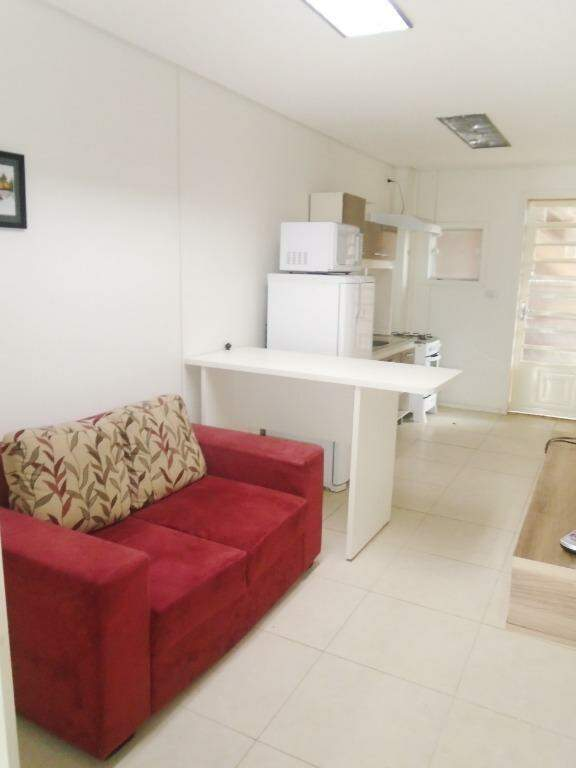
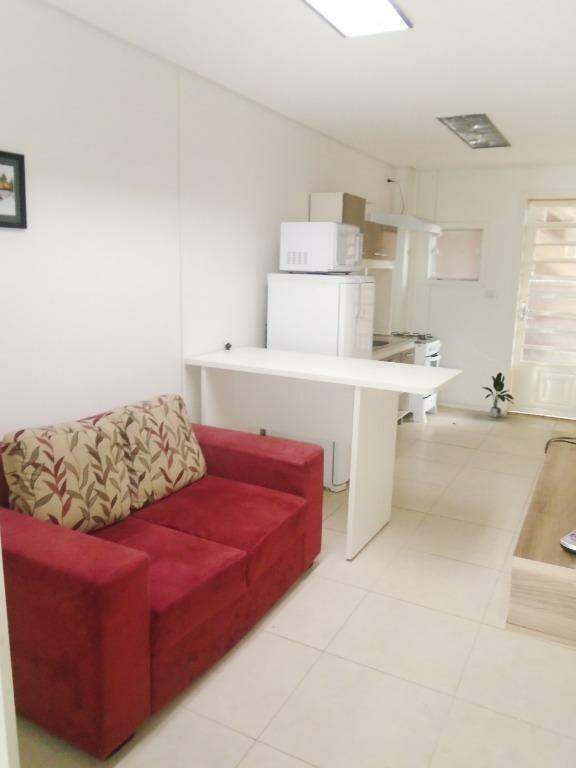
+ potted plant [481,372,515,418]
